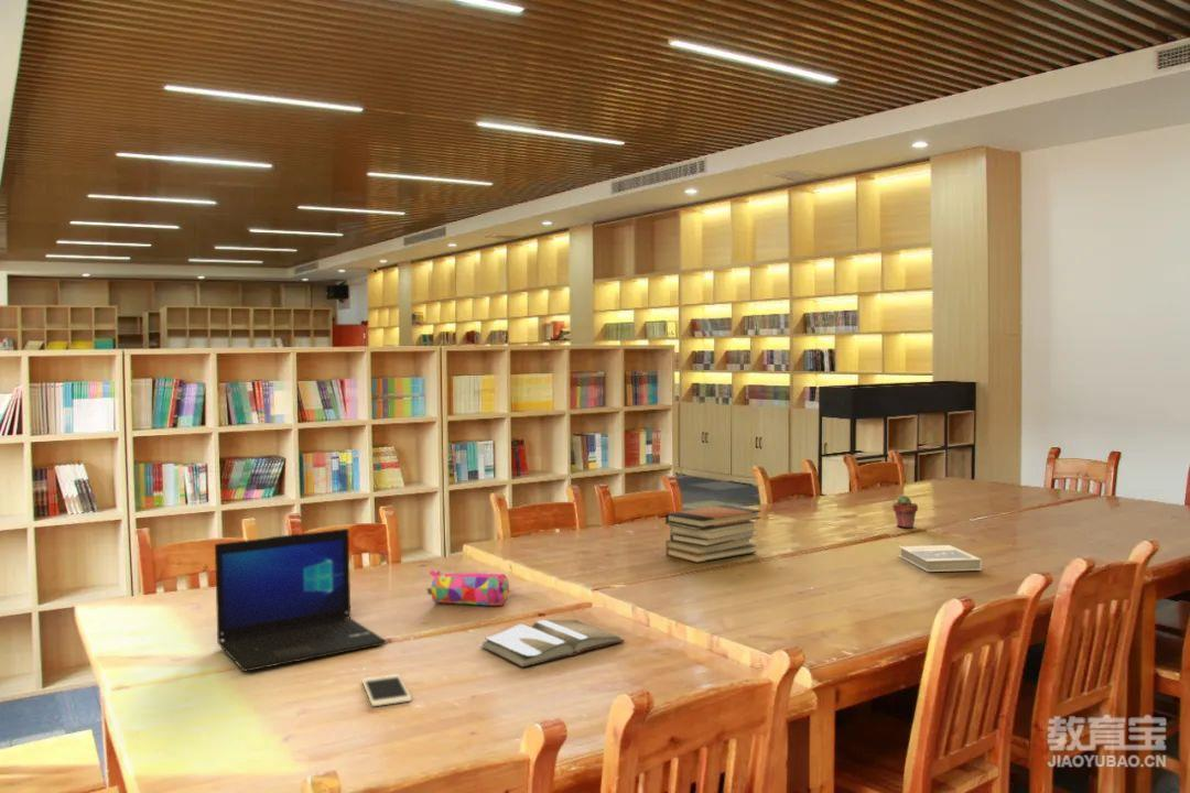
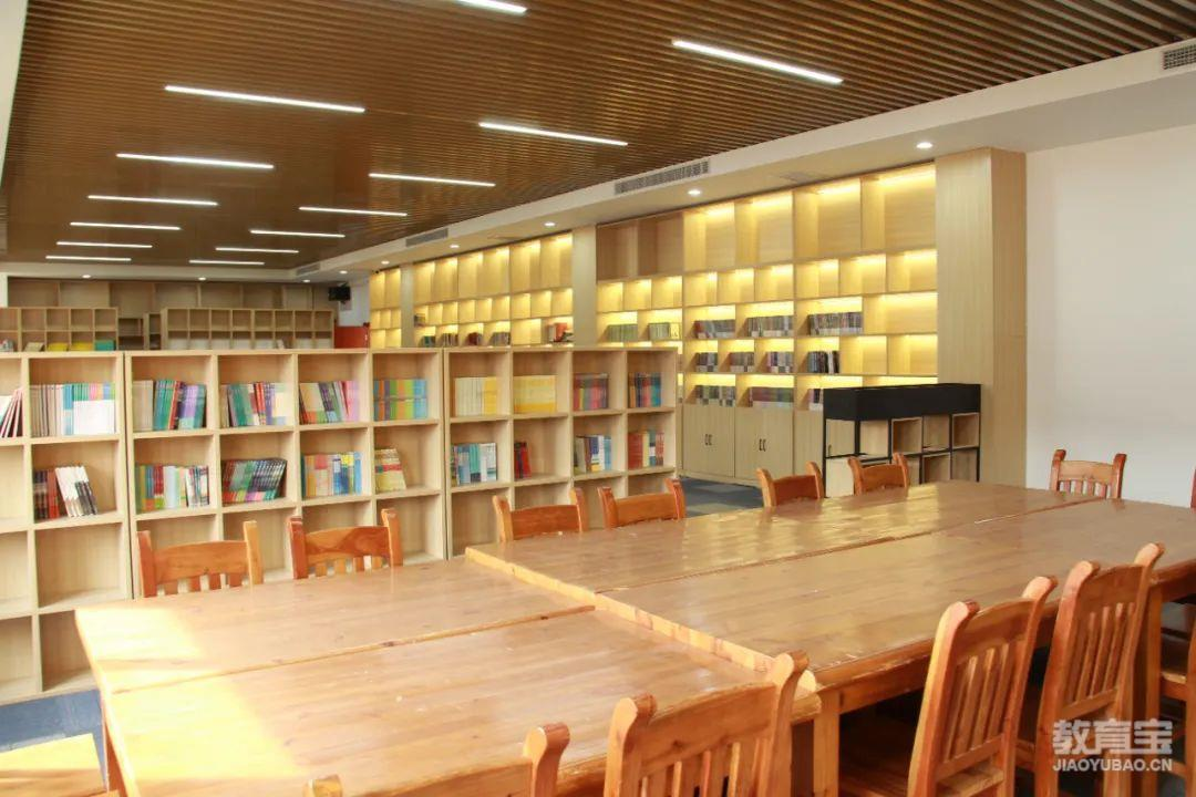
- cell phone [361,673,413,707]
- hardback book [897,543,983,573]
- hardback book [479,619,626,669]
- laptop [214,528,388,672]
- book stack [664,504,762,564]
- pencil case [425,568,510,607]
- potted succulent [891,493,919,529]
